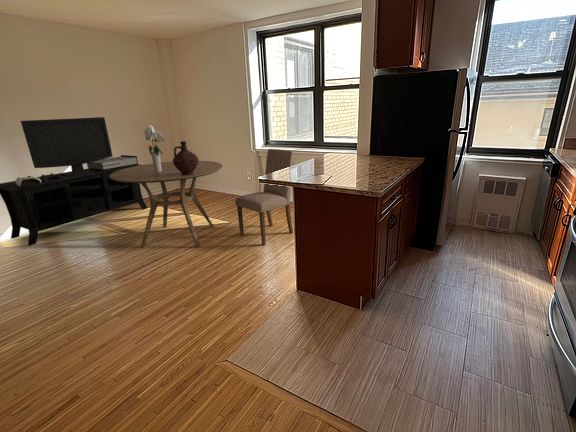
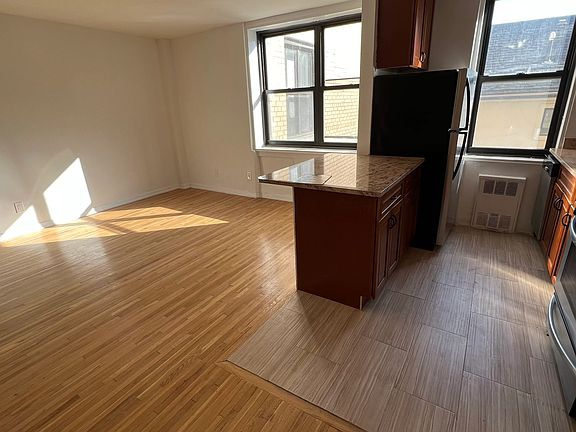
- media console [0,116,148,246]
- dining table [109,160,224,249]
- ceramic jug [172,140,200,175]
- dining chair [234,148,295,246]
- bouquet [143,124,165,172]
